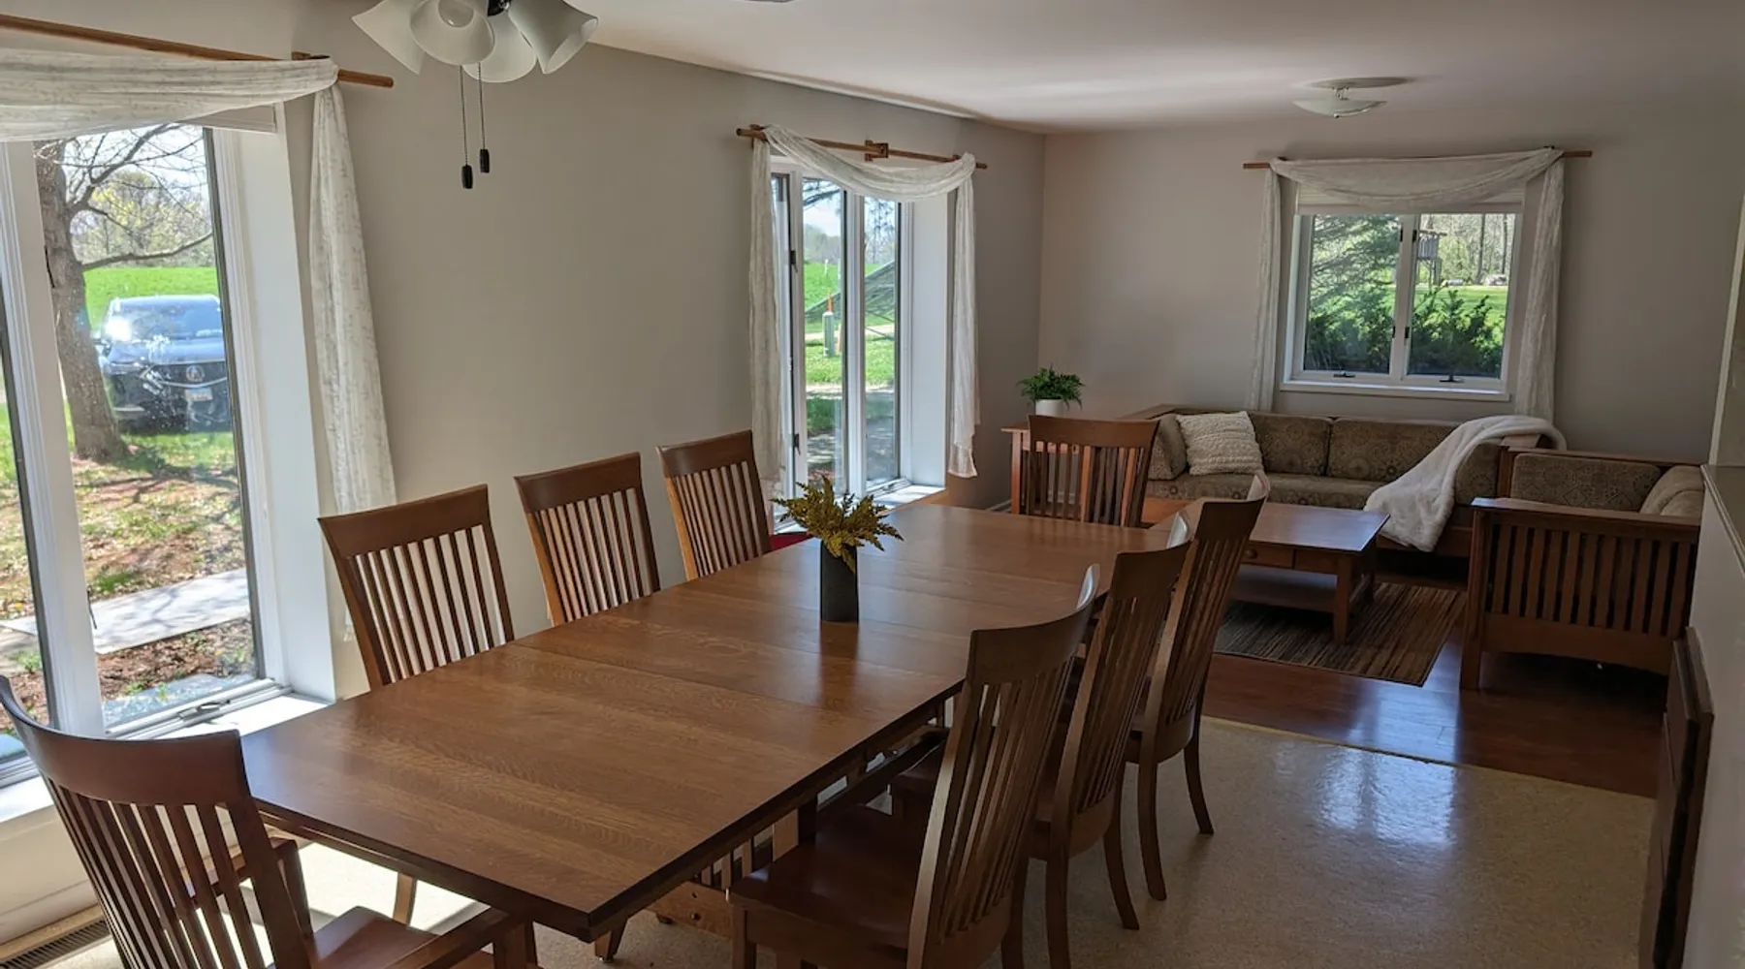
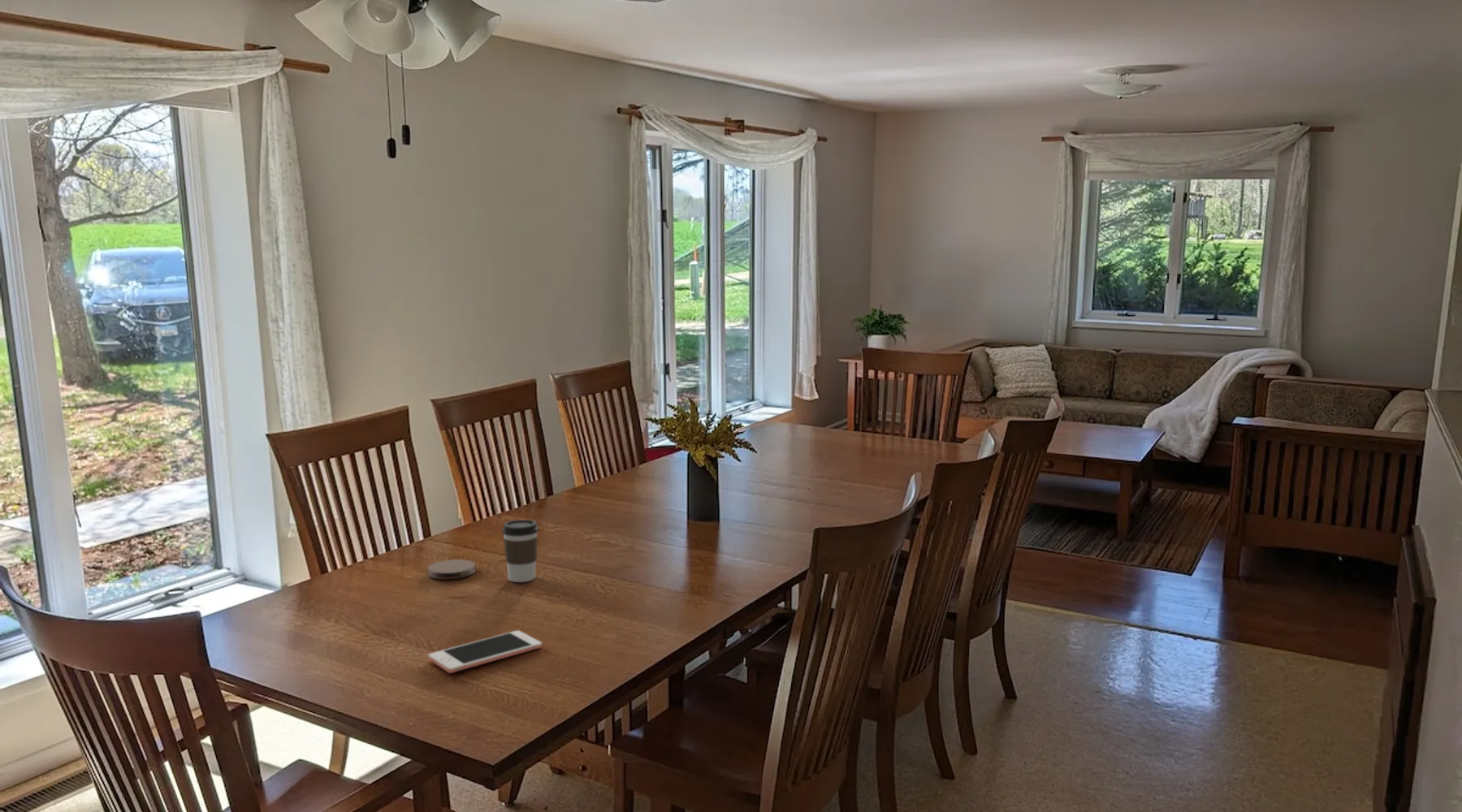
+ coaster [427,559,477,580]
+ cell phone [427,629,543,674]
+ coffee cup [501,519,539,583]
